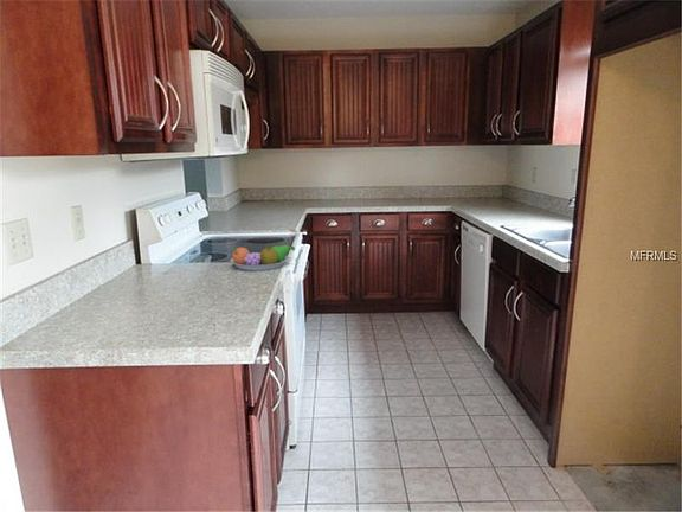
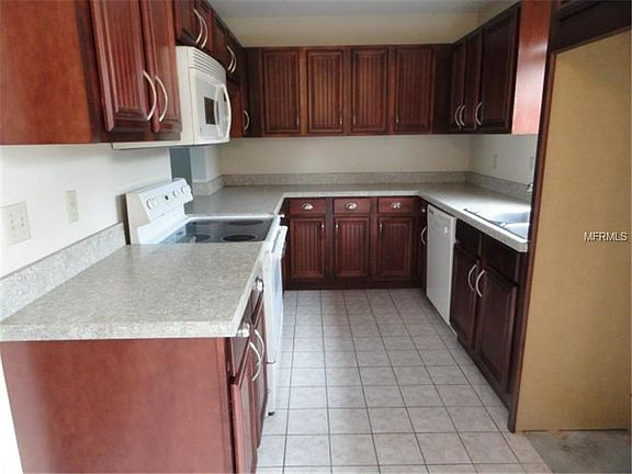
- fruit bowl [230,244,296,271]
